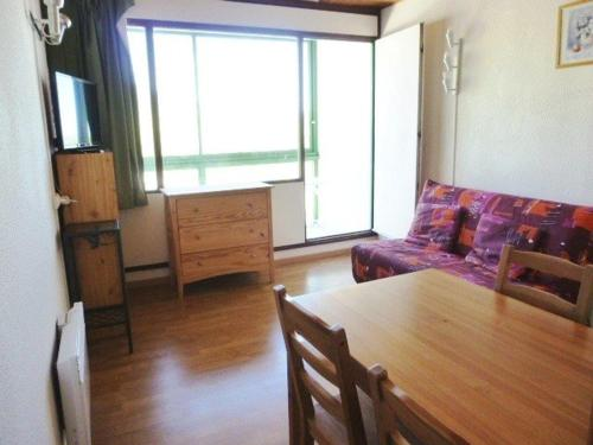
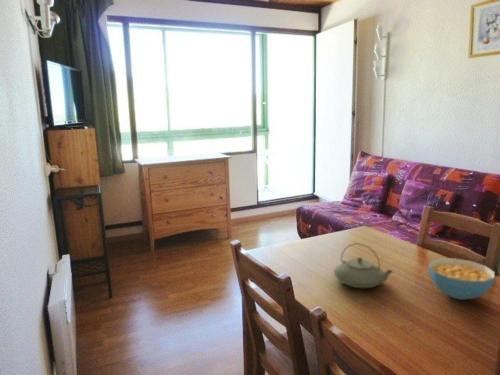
+ teapot [333,243,394,289]
+ cereal bowl [427,257,496,301]
